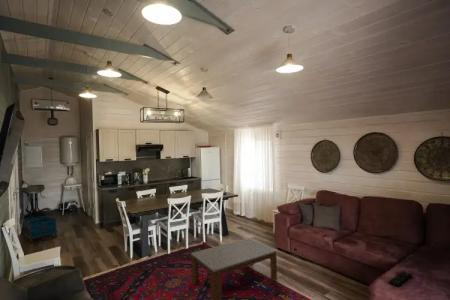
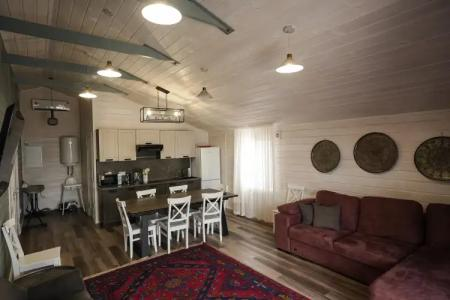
- storage bin [21,215,58,245]
- remote control [387,270,413,288]
- coffee table [190,237,278,300]
